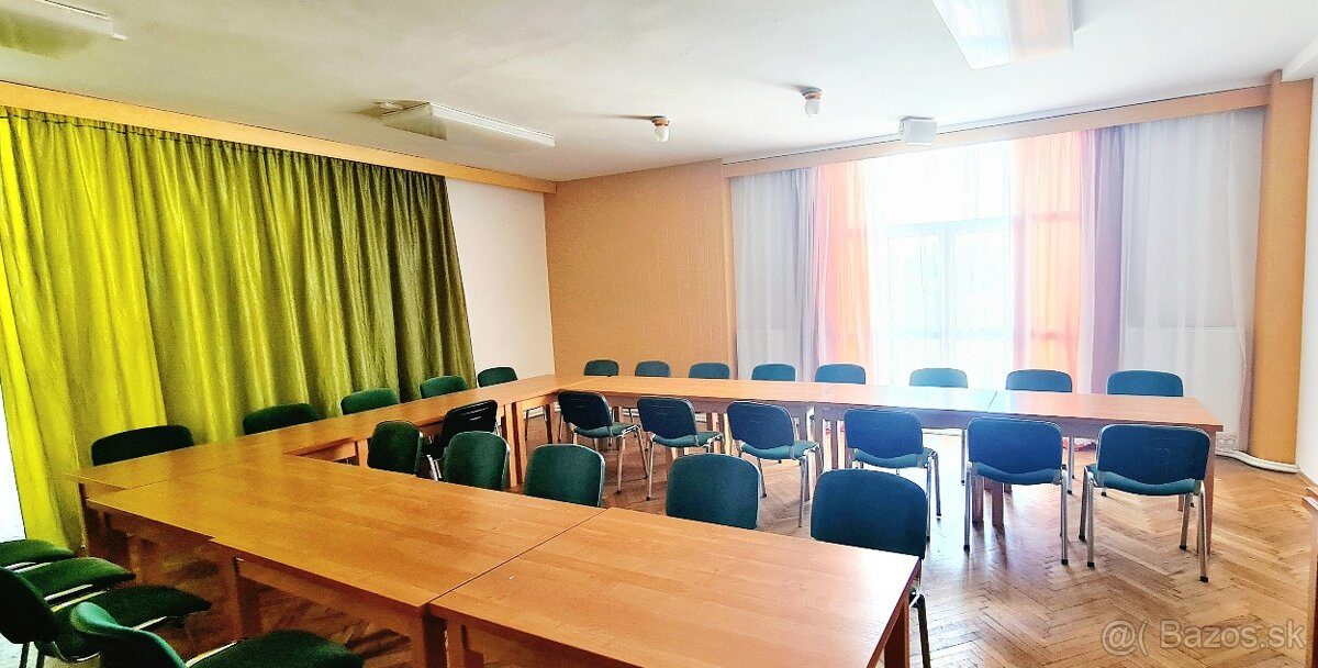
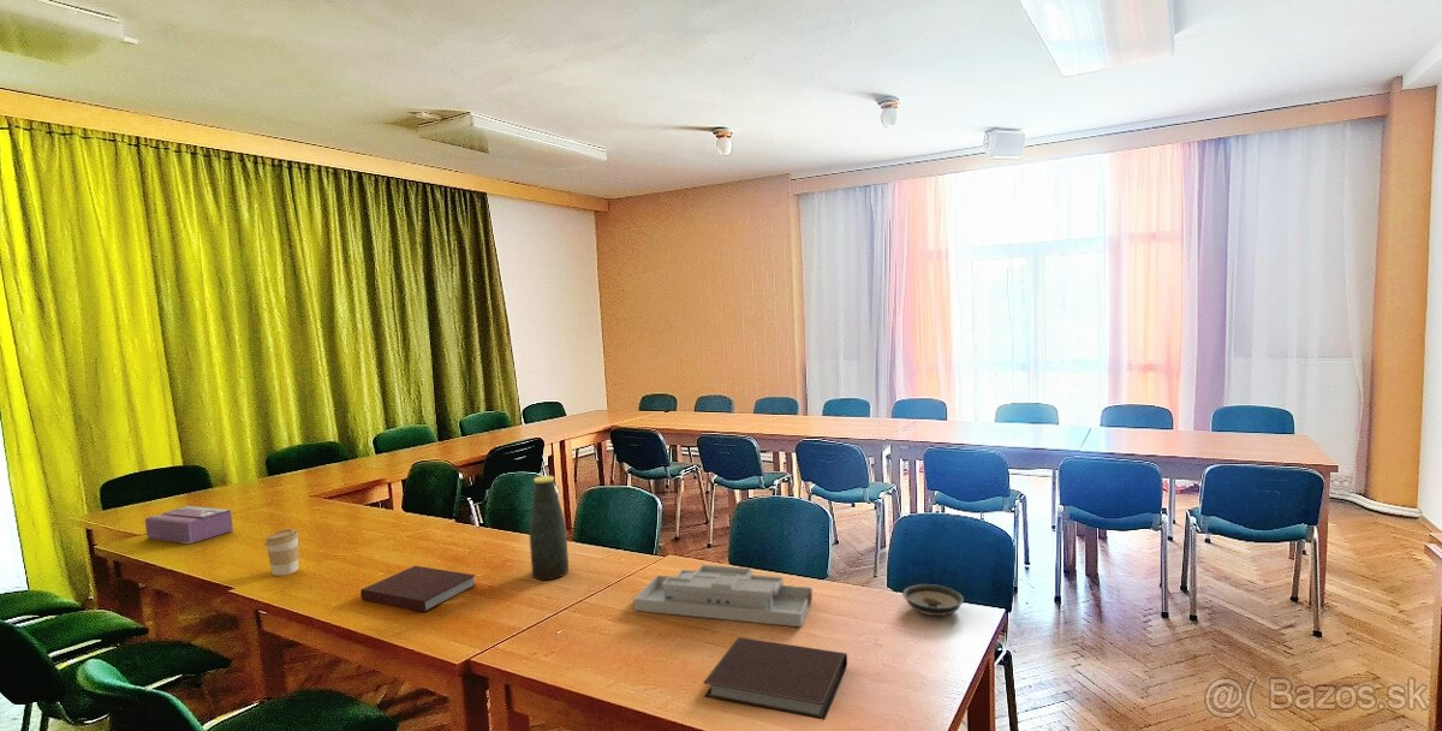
+ tissue box [144,505,234,545]
+ saucer [901,583,965,617]
+ bottle [528,475,570,581]
+ coffee cup [263,528,300,577]
+ notebook [703,636,848,721]
+ desk organizer [633,564,814,628]
+ notebook [359,565,477,613]
